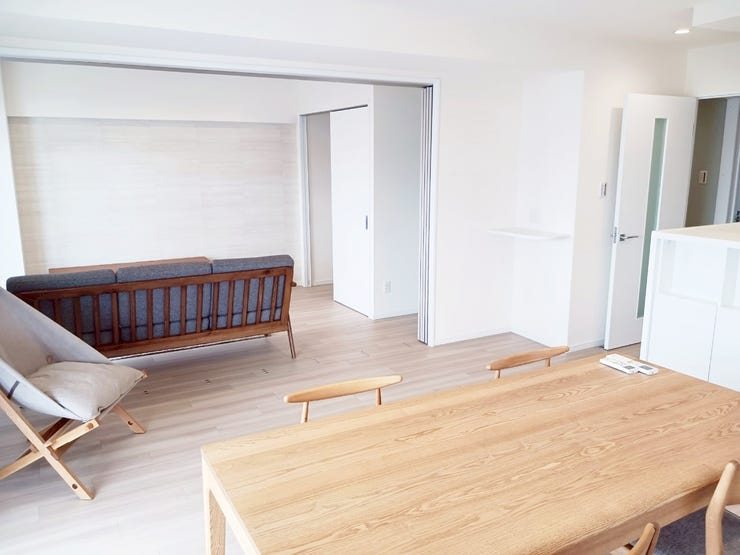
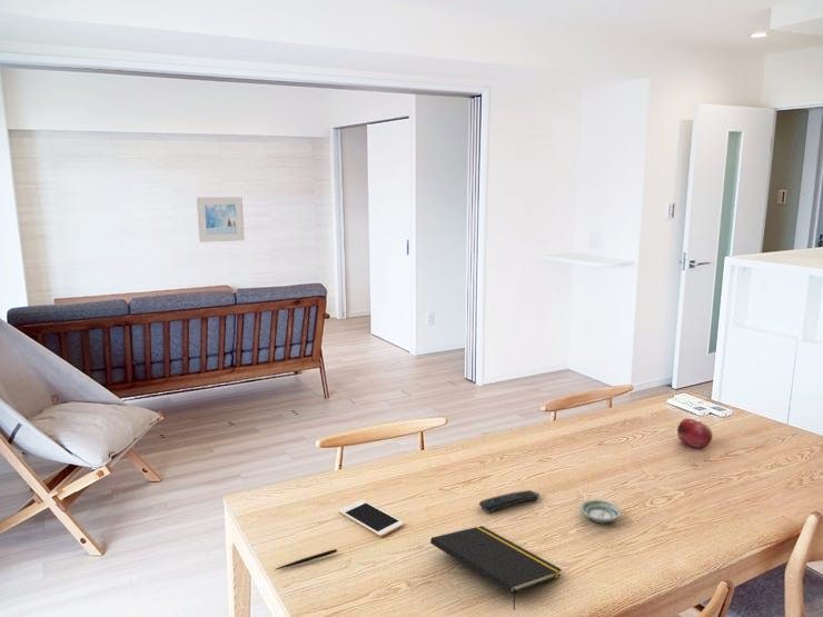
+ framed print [196,196,246,243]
+ cell phone [338,499,405,538]
+ pen [275,548,338,570]
+ notepad [429,525,563,610]
+ fruit [676,417,713,449]
+ saucer [579,499,623,524]
+ remote control [478,489,541,514]
